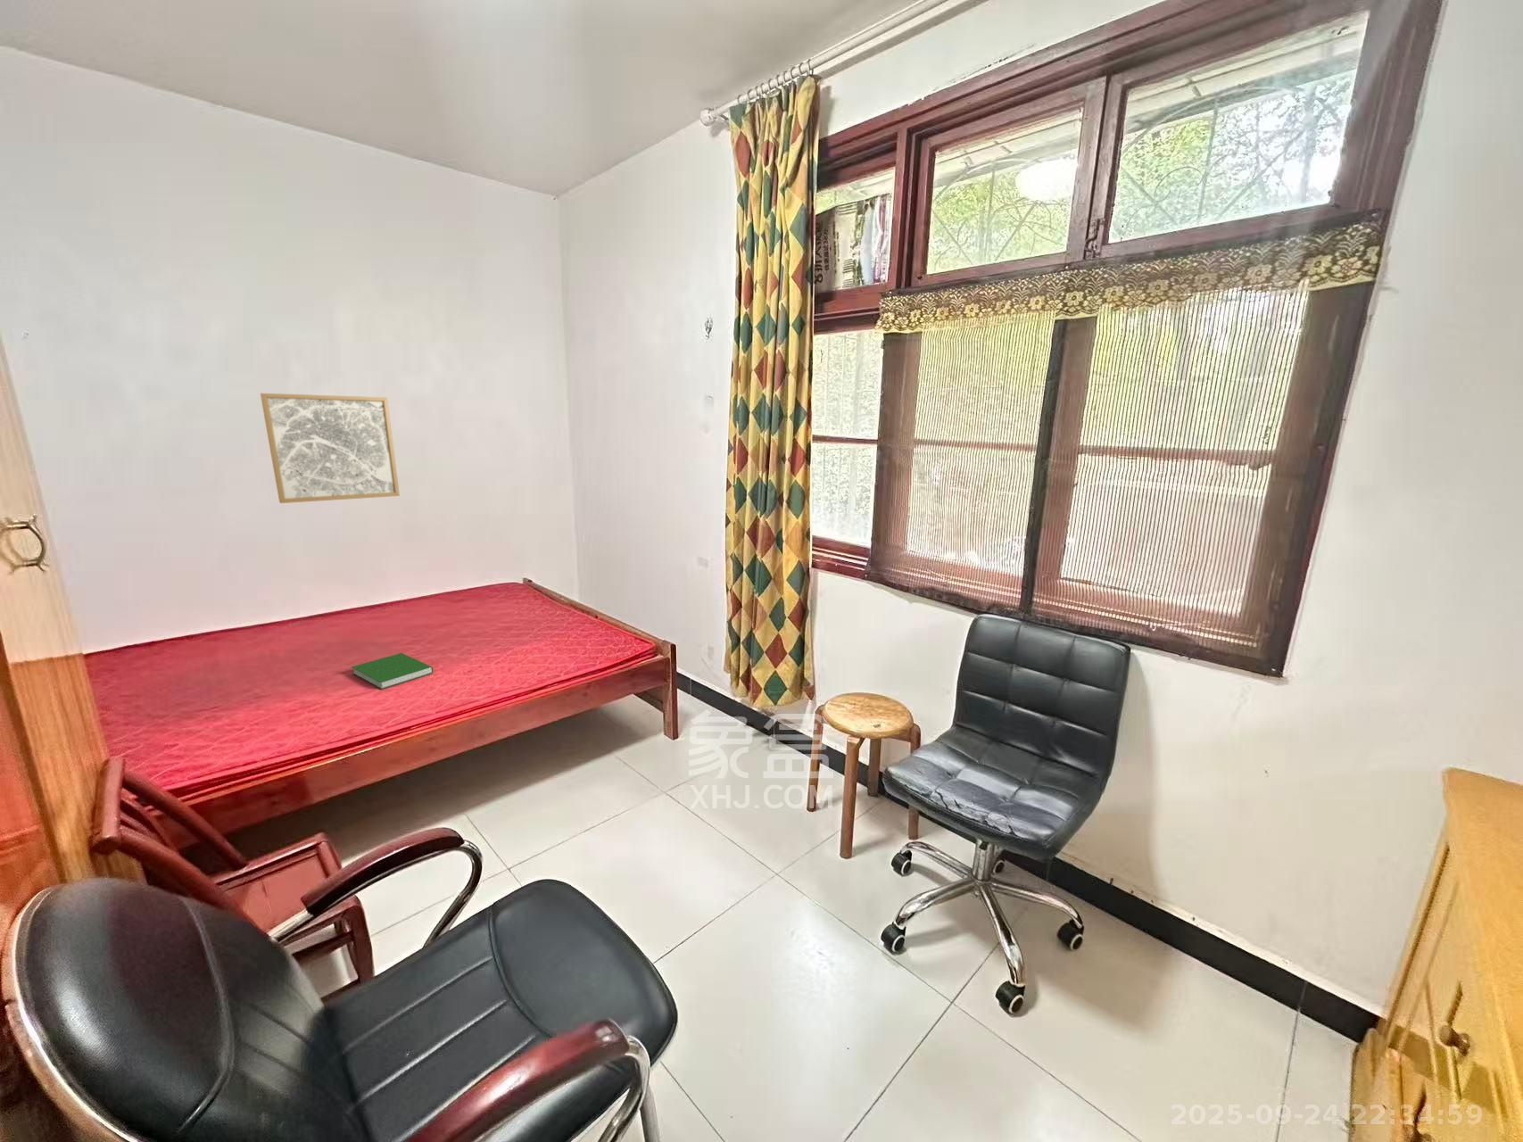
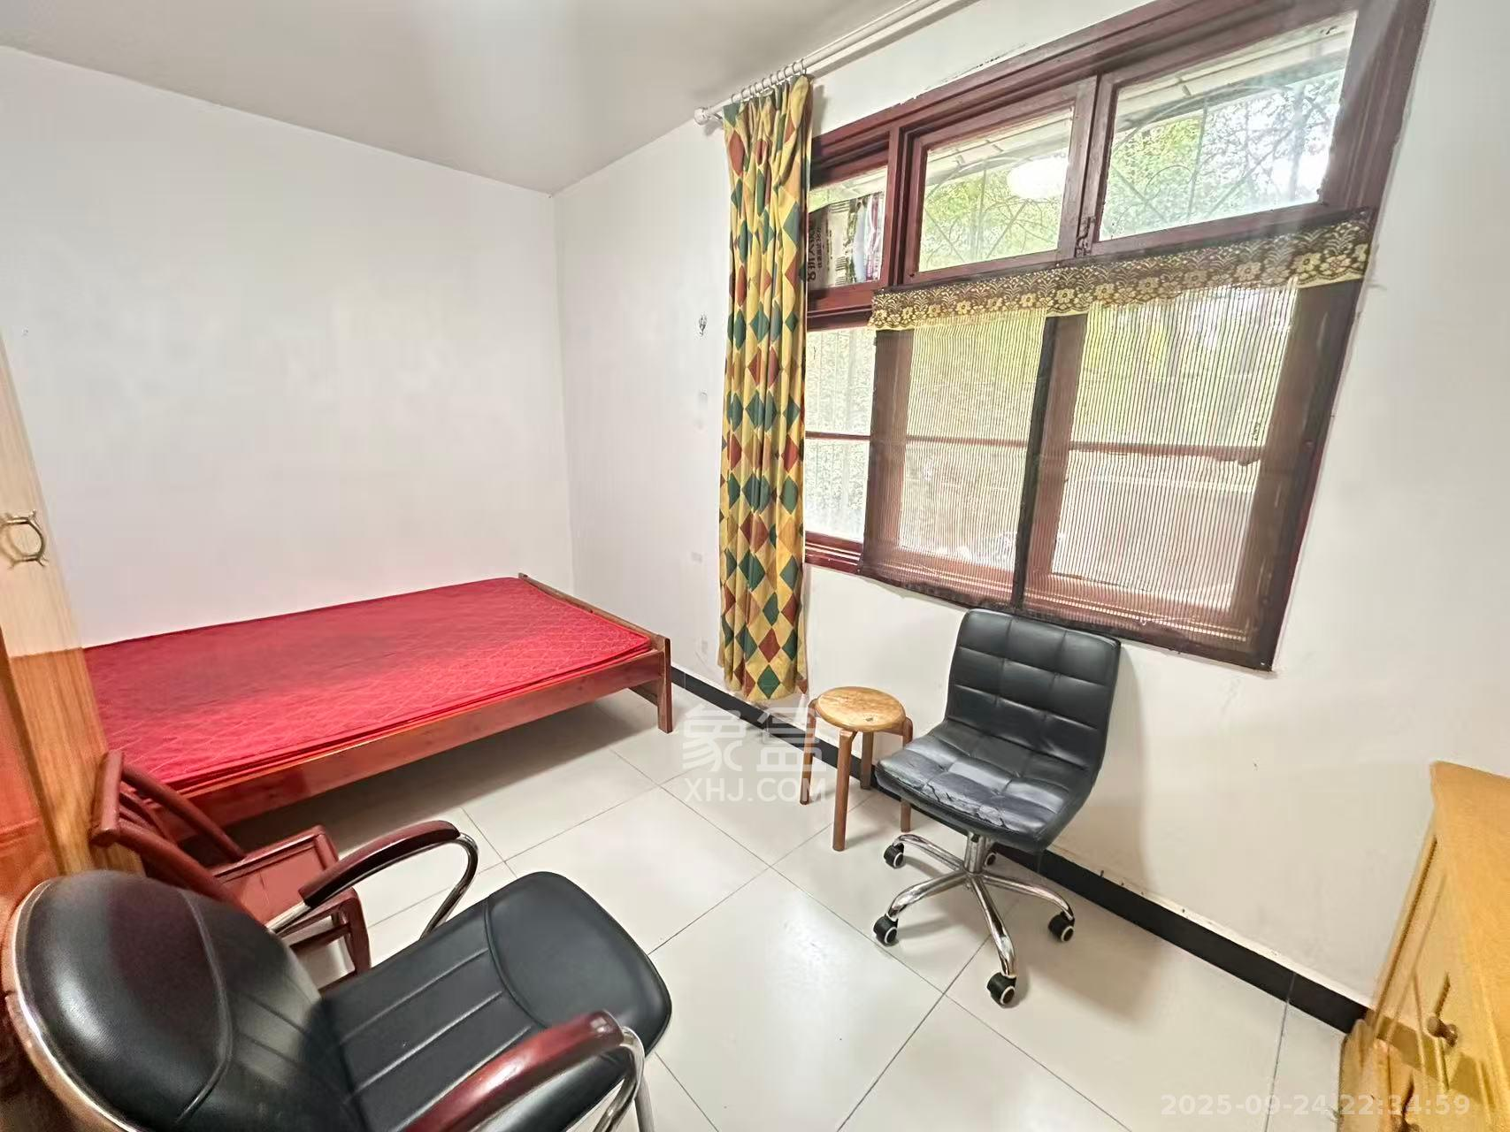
- wall art [260,392,401,504]
- hardcover book [350,653,434,690]
